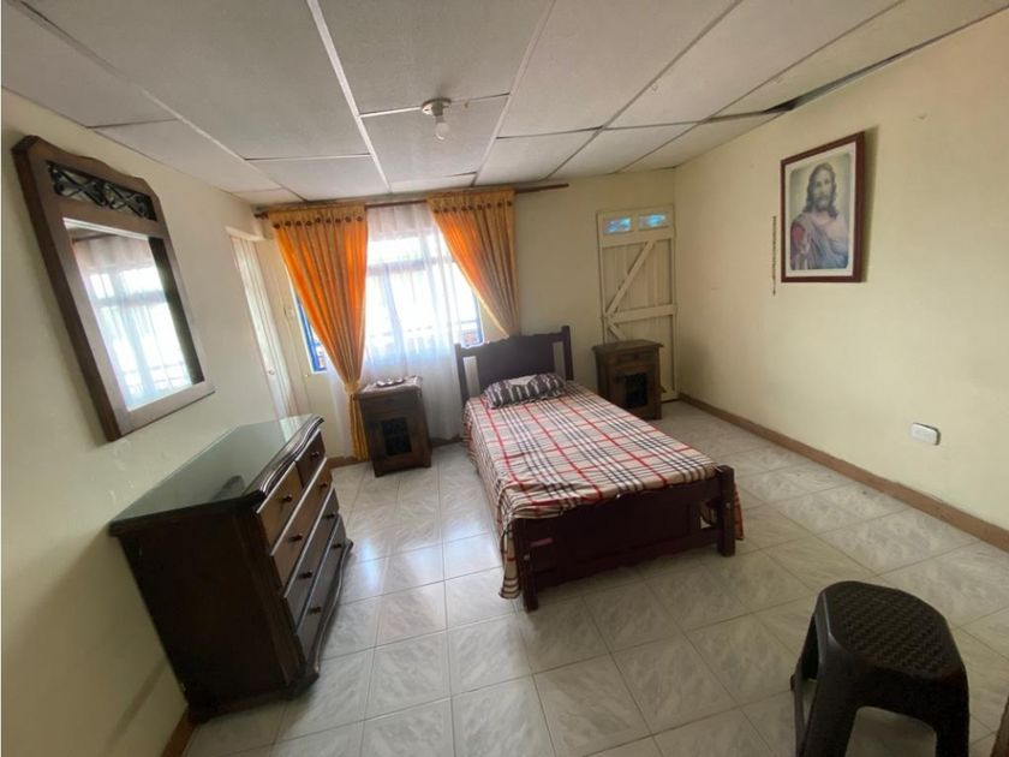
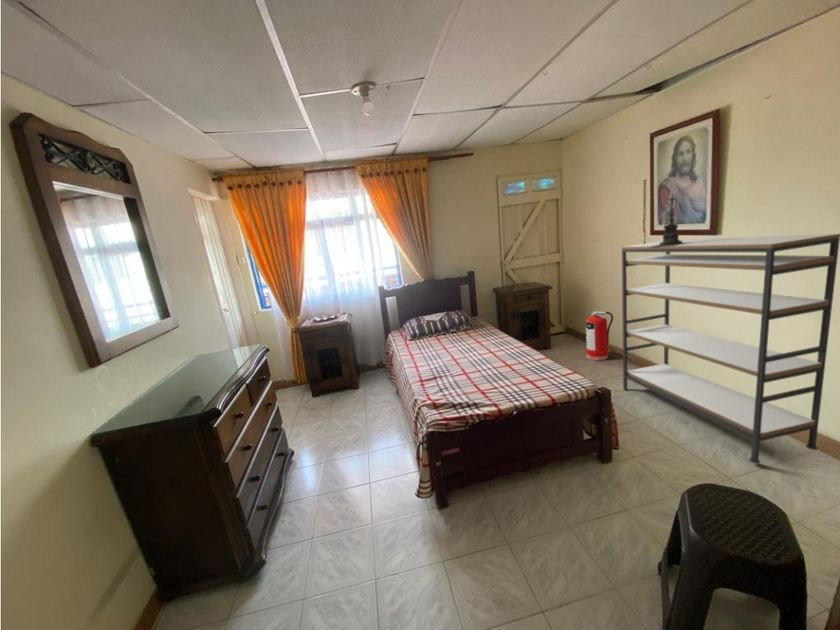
+ candle holder [650,195,692,247]
+ fire extinguisher [585,310,614,361]
+ shelving unit [621,233,840,465]
